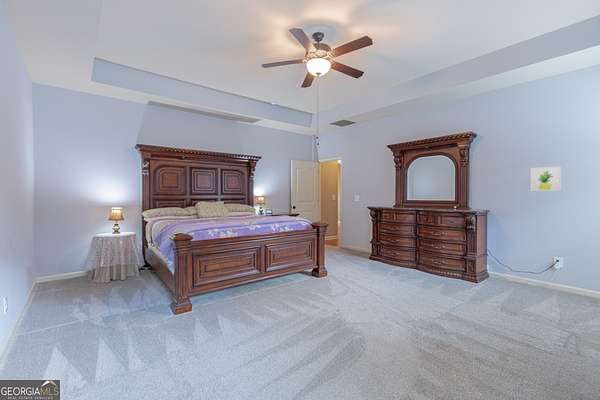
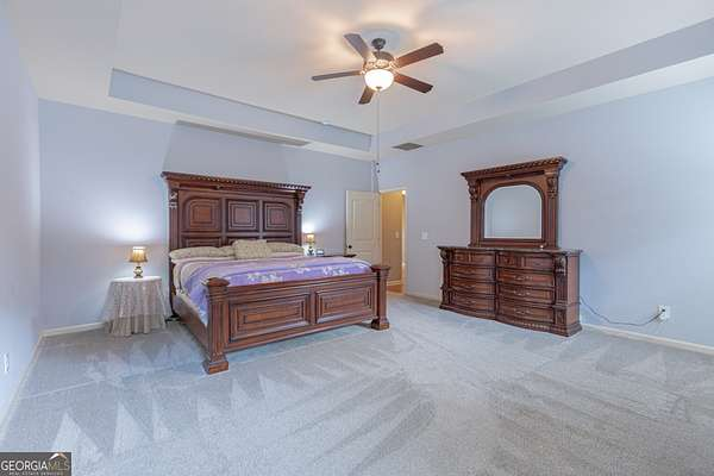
- wall art [530,165,562,192]
